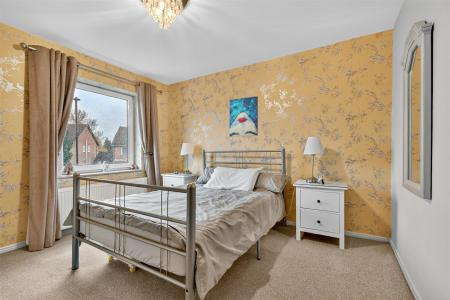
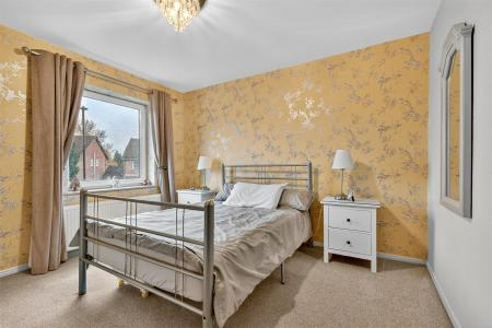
- wall art [228,95,259,138]
